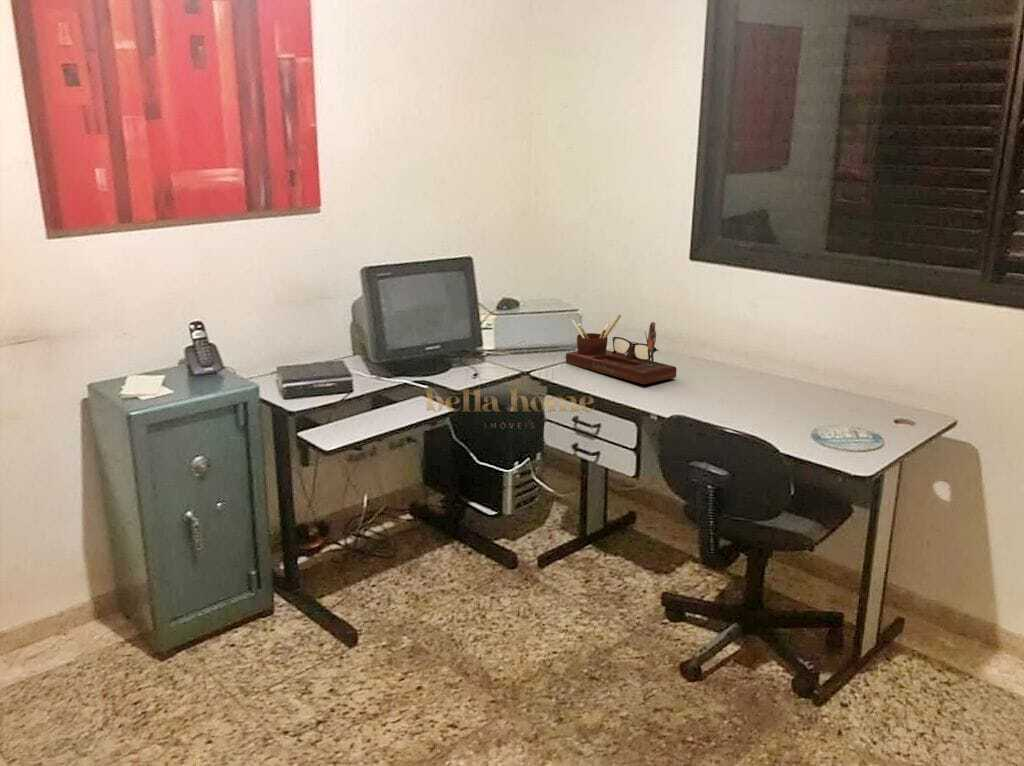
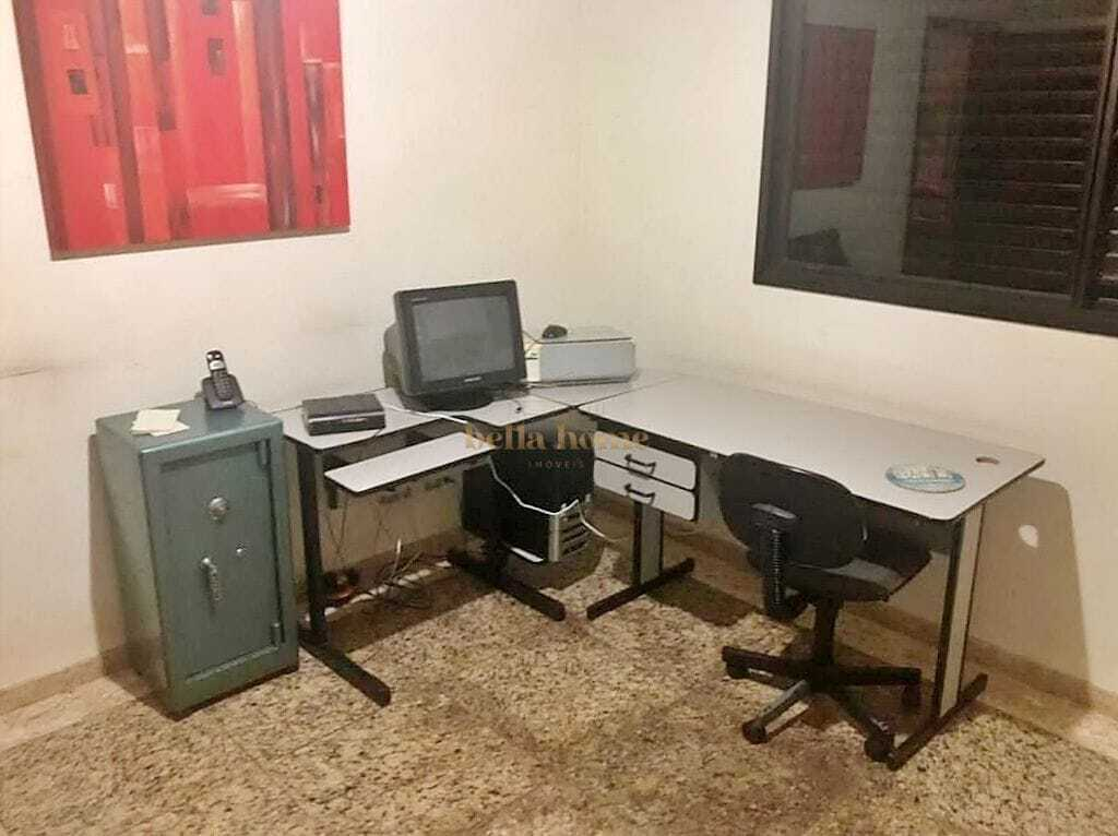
- desk organizer [565,314,678,385]
